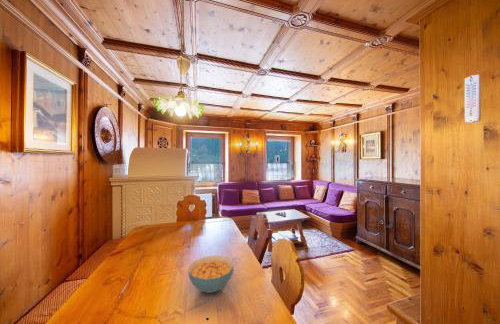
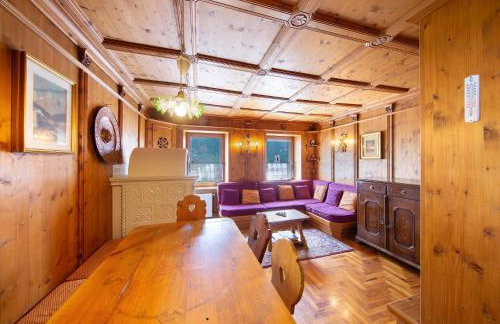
- cereal bowl [187,255,235,294]
